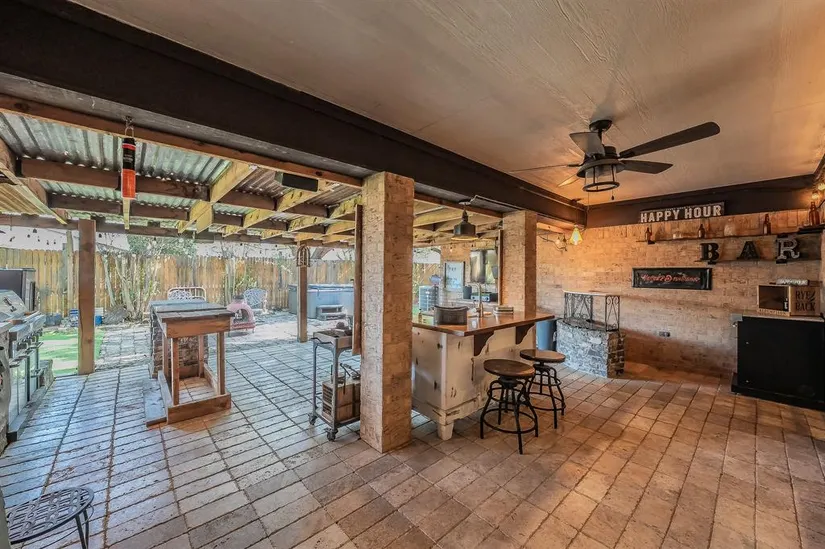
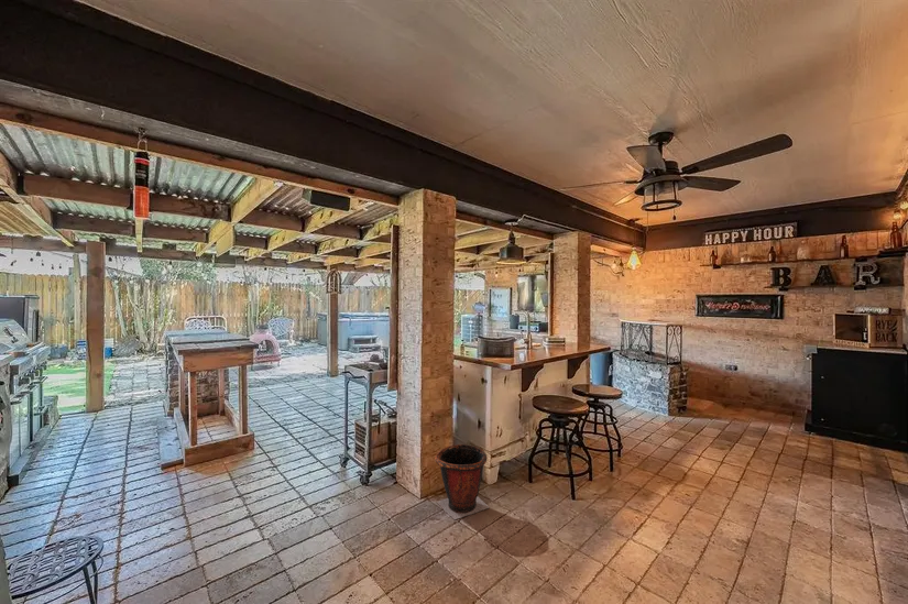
+ waste bin [434,442,491,520]
